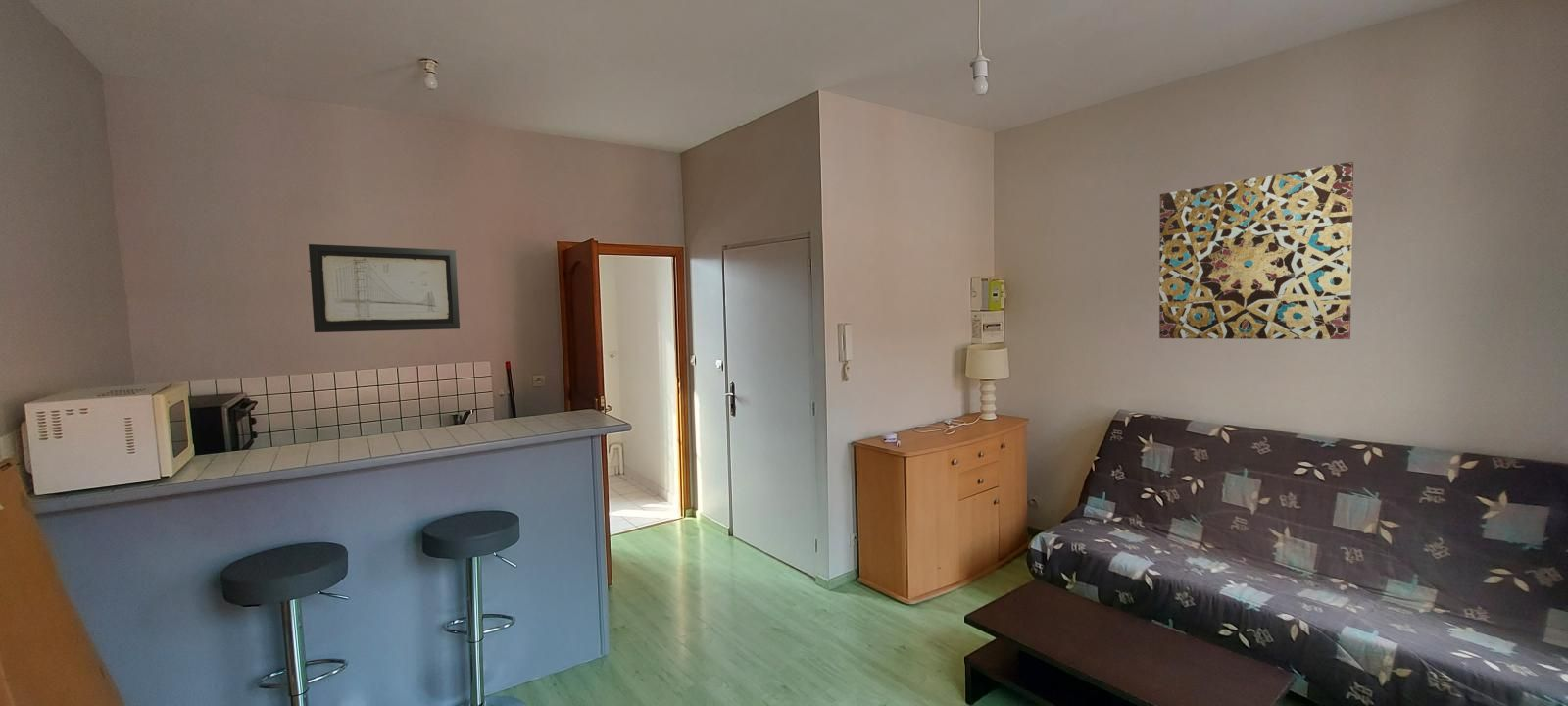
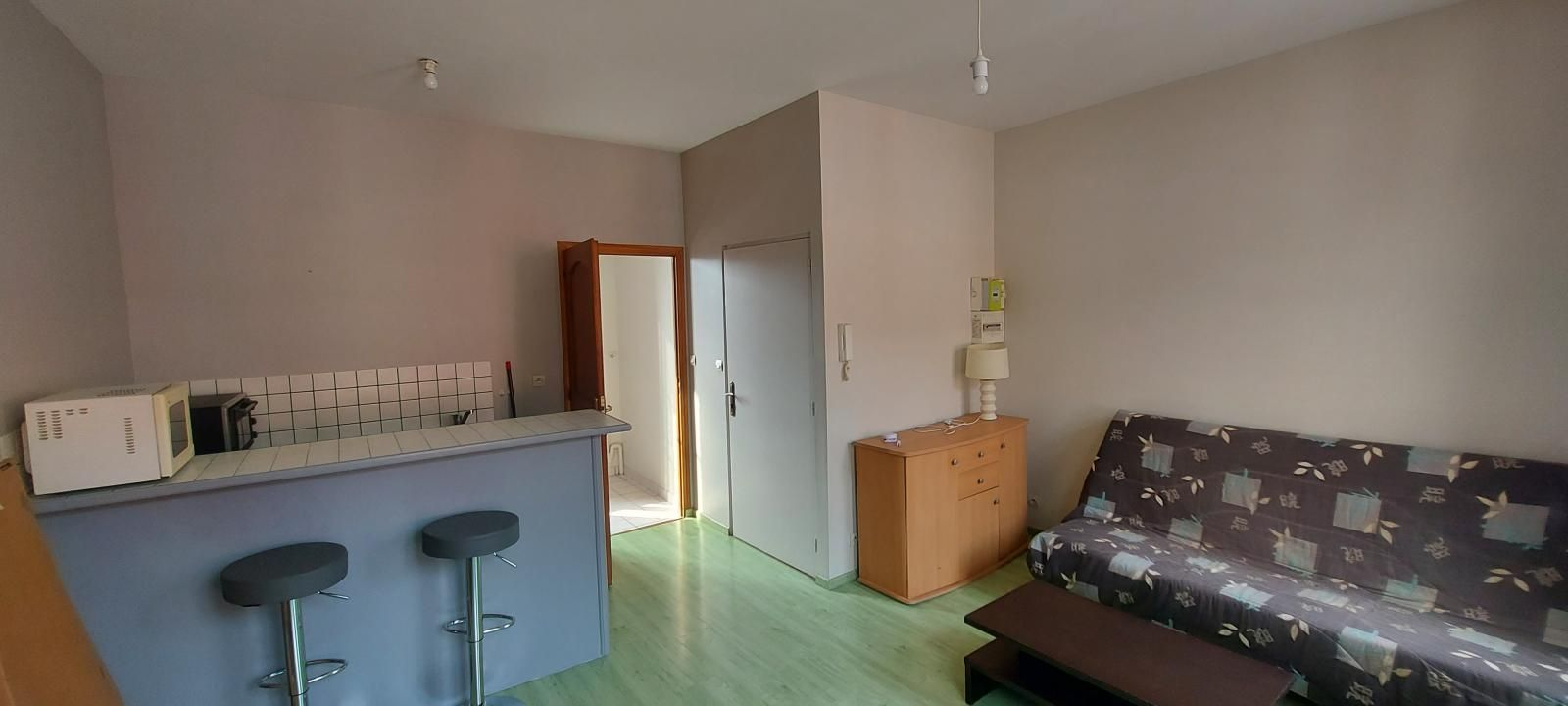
- wall art [308,243,461,333]
- wall art [1158,161,1354,340]
